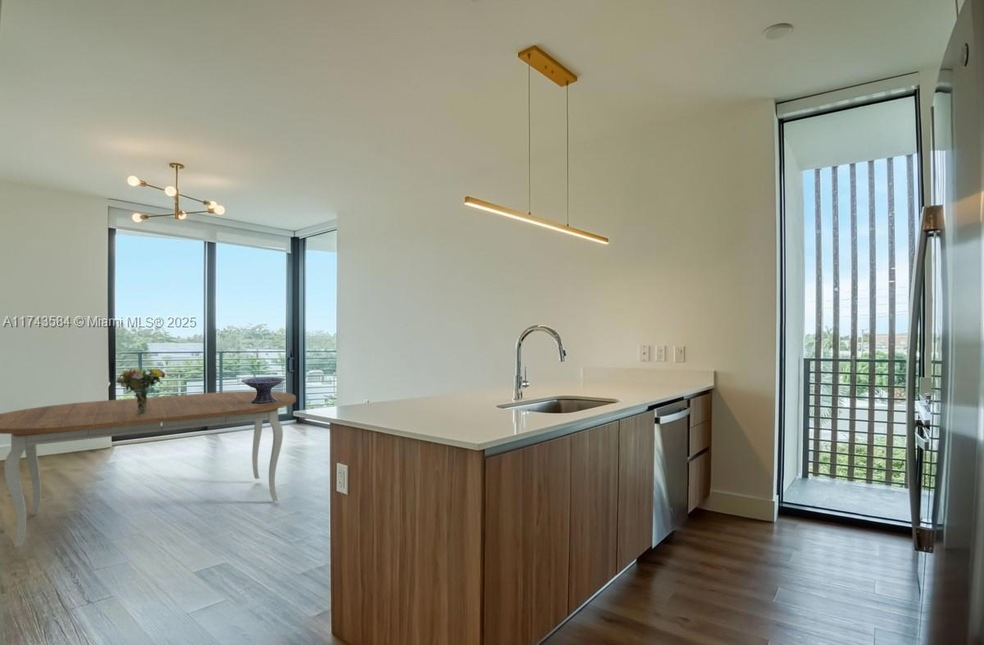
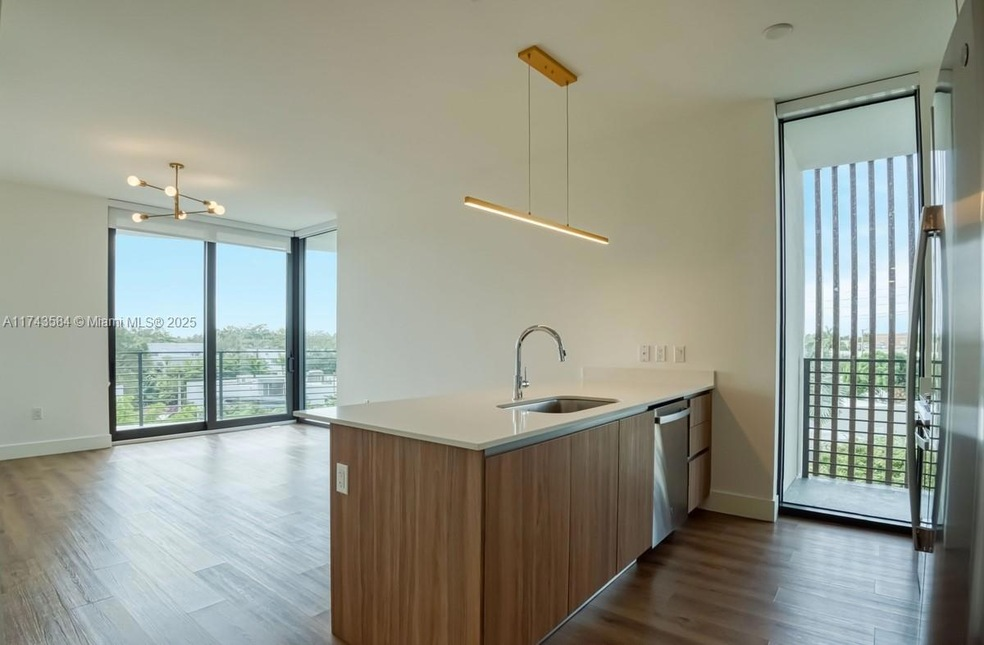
- decorative bowl [240,376,287,404]
- bouquet [113,366,166,413]
- dining table [0,390,297,548]
